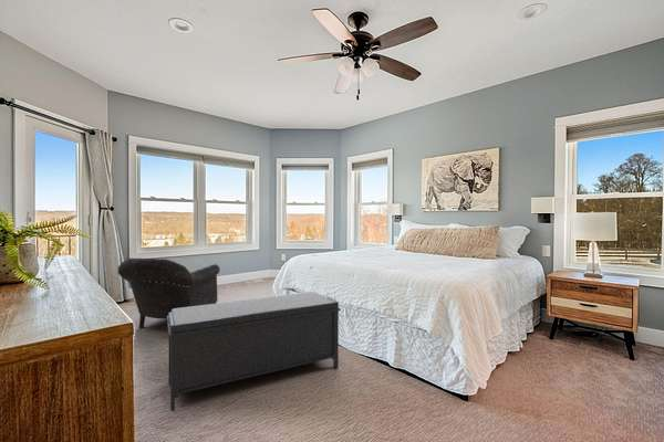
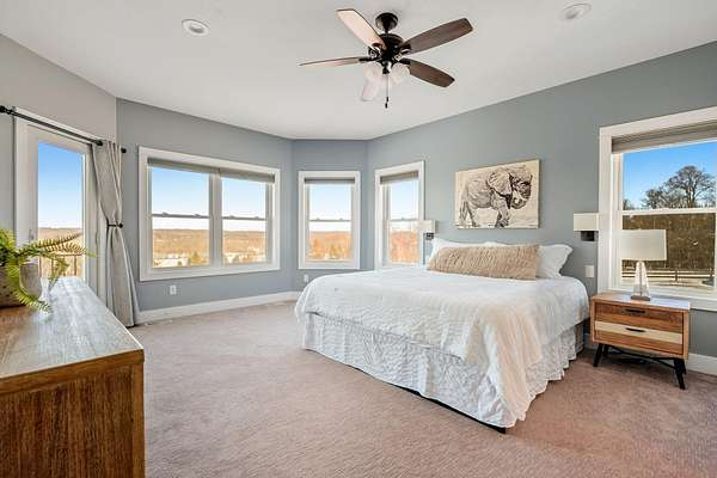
- armchair [117,257,221,329]
- bench [166,291,341,412]
